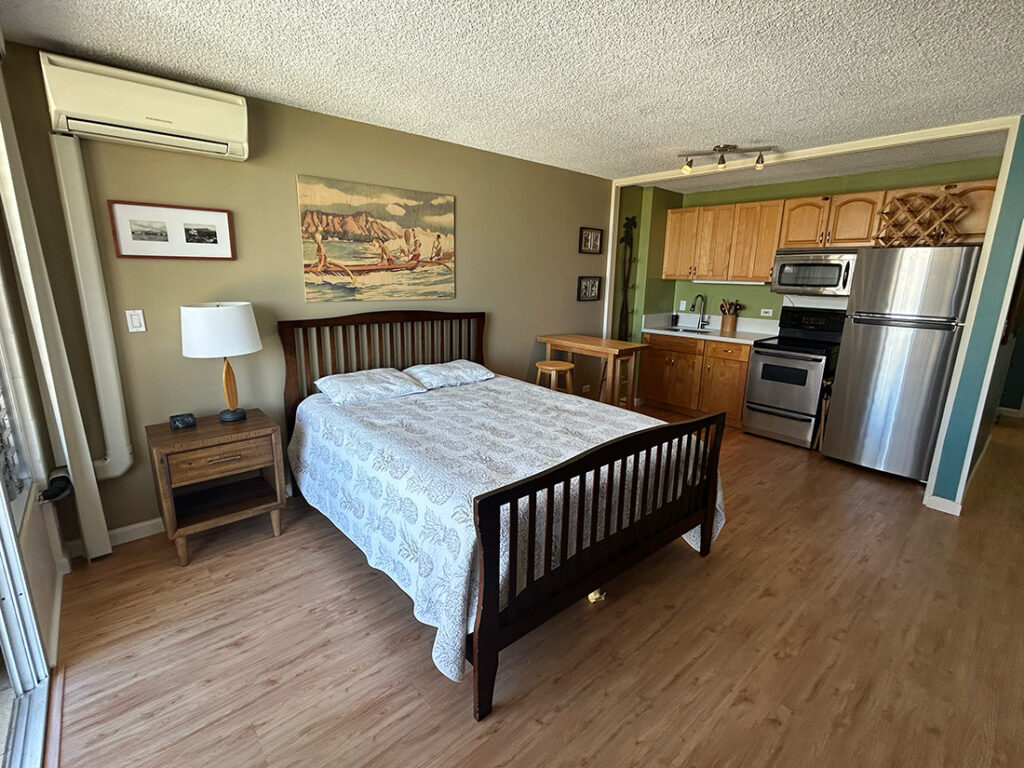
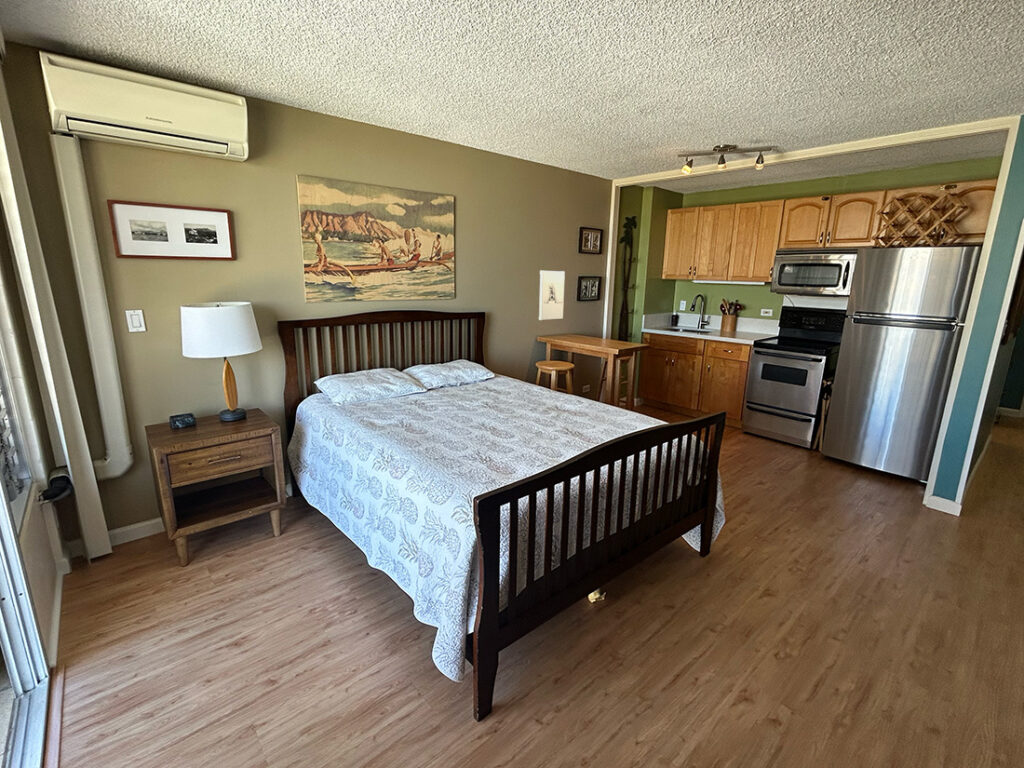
+ wall sculpture [538,269,566,321]
